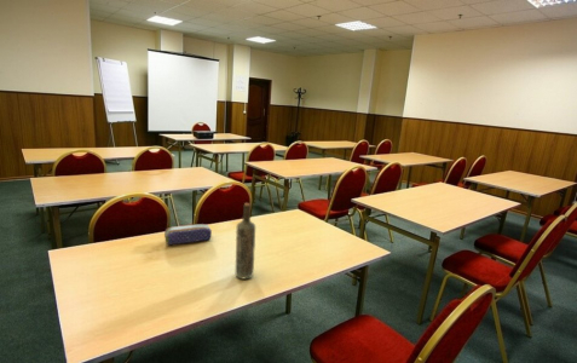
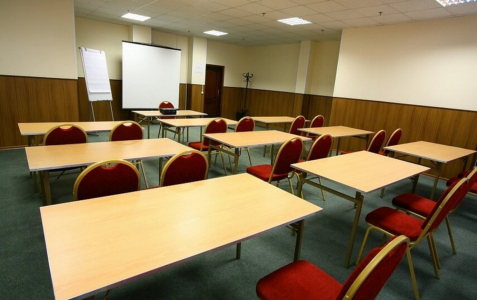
- bottle [235,202,256,280]
- pencil case [163,223,213,246]
